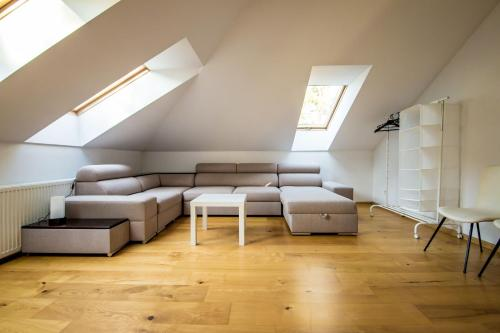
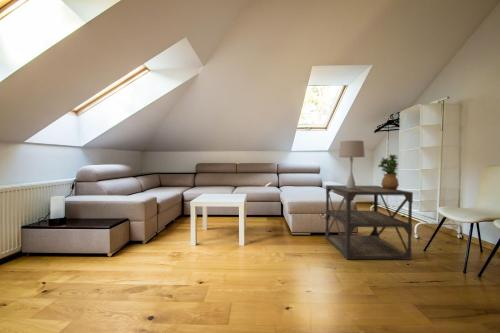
+ potted plant [377,153,400,191]
+ table lamp [338,139,366,188]
+ side table [324,184,414,261]
